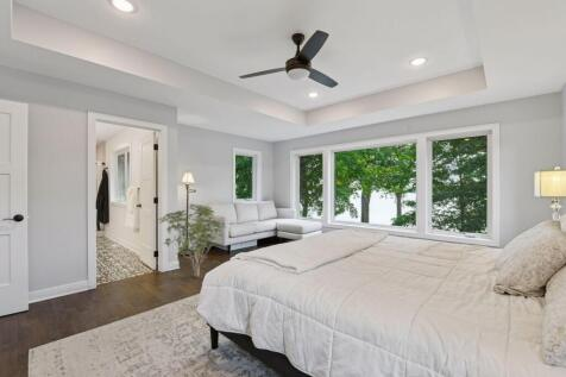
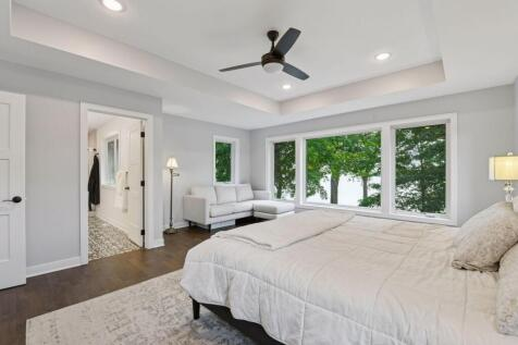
- shrub [157,203,227,278]
